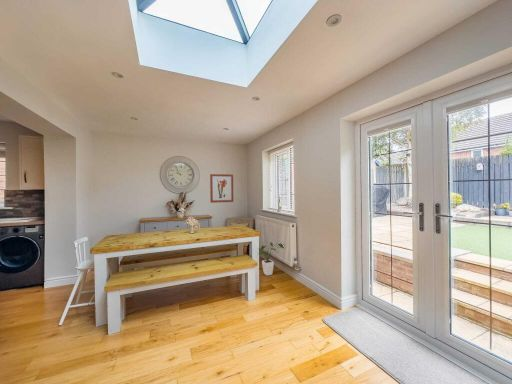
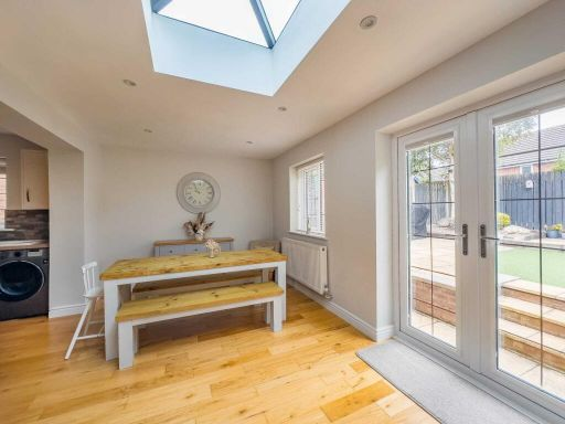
- wall art [209,173,234,204]
- house plant [258,241,284,277]
